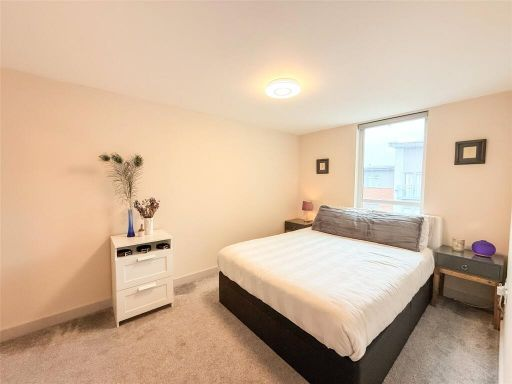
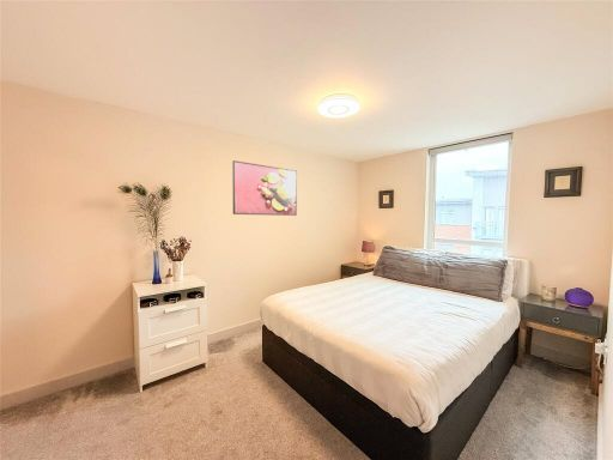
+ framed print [232,159,298,217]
